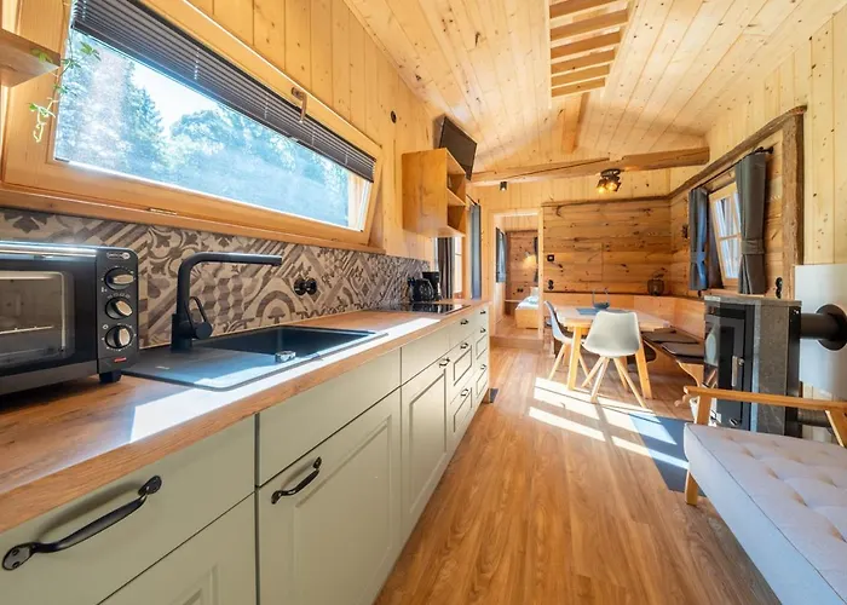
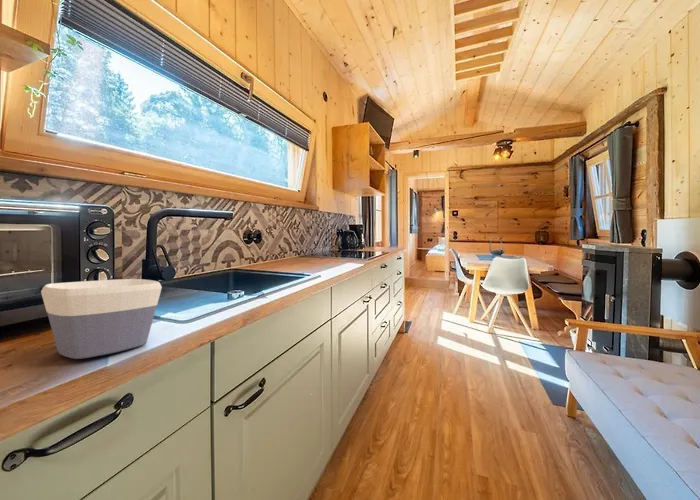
+ bowl [40,278,163,360]
